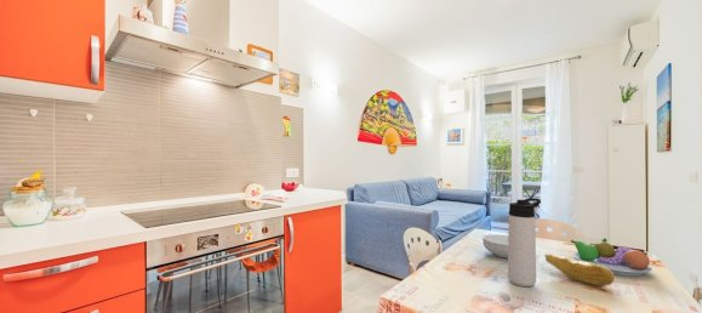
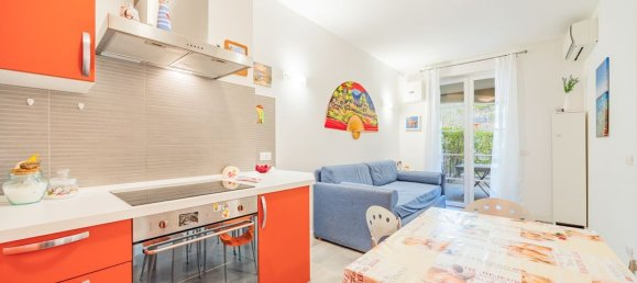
- thermos bottle [507,197,542,288]
- cereal bowl [481,233,508,260]
- fruit bowl [570,237,654,278]
- banana [543,252,616,289]
